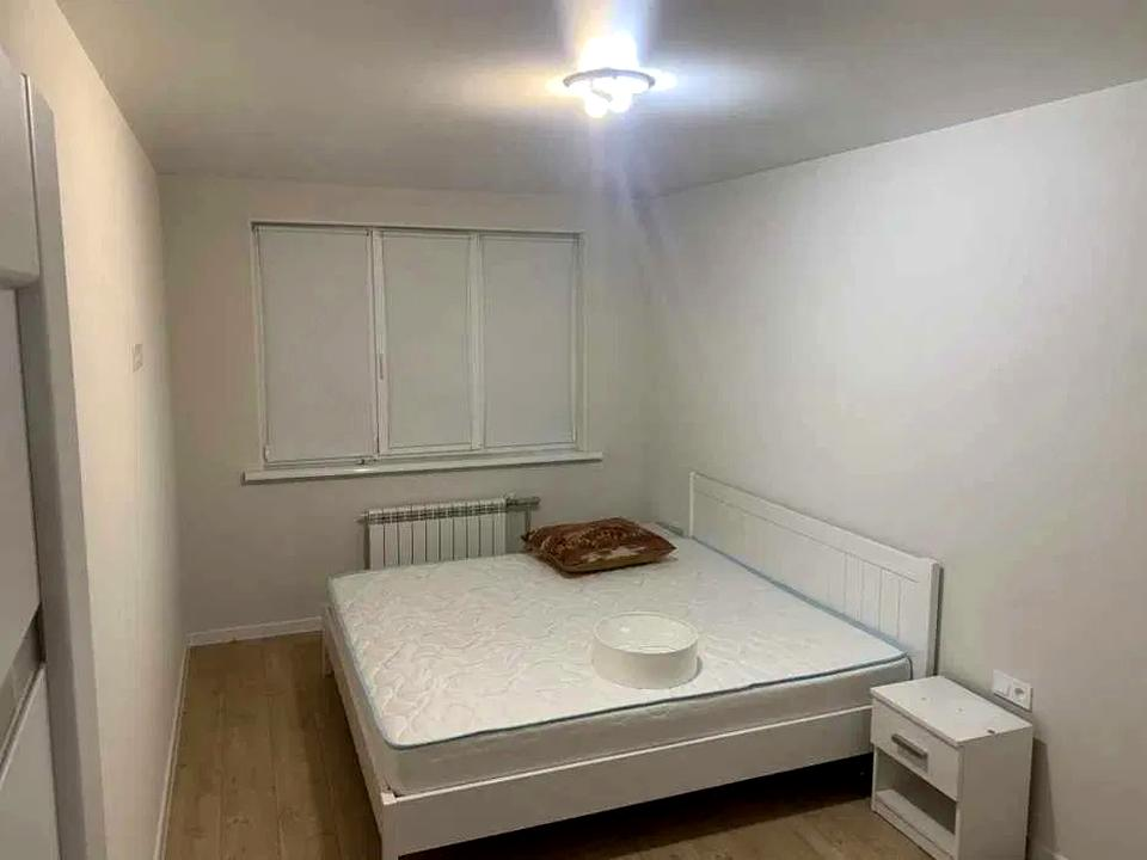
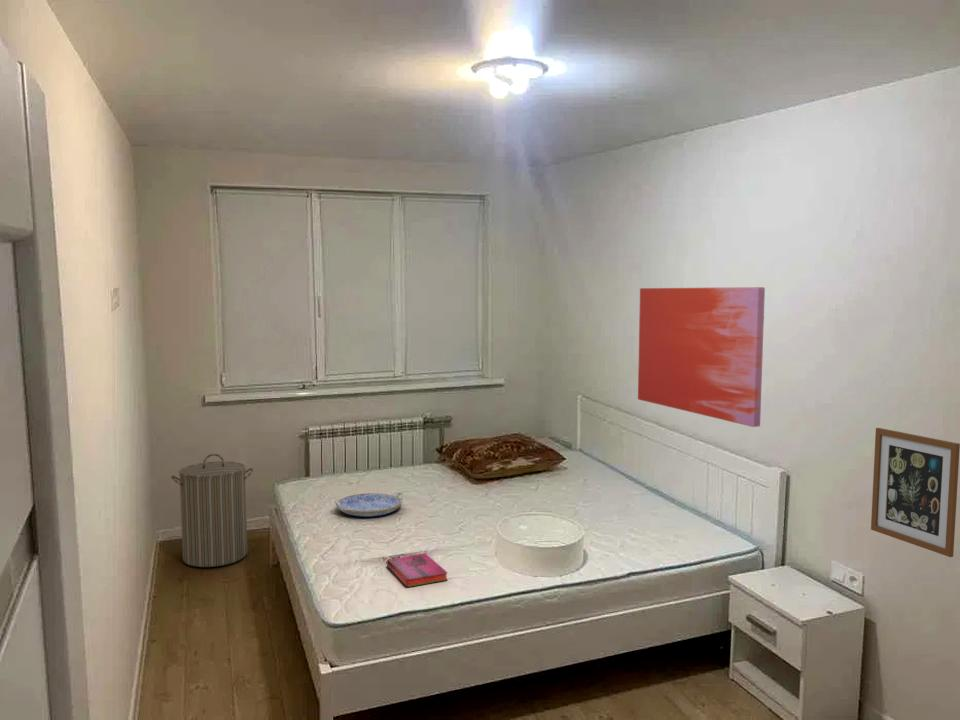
+ wall art [870,427,960,558]
+ serving tray [333,492,404,518]
+ wall art [637,286,766,428]
+ hardback book [386,552,449,588]
+ laundry hamper [170,453,254,568]
